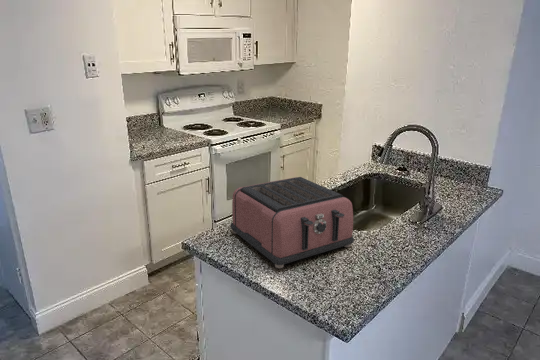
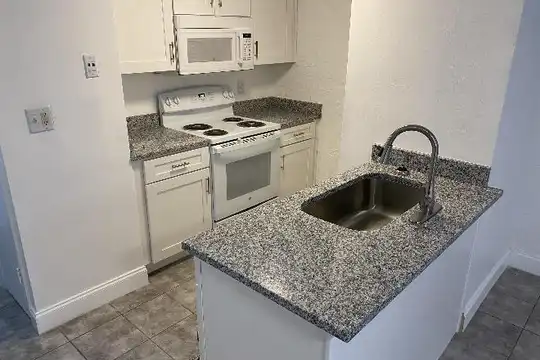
- toaster [229,176,355,269]
